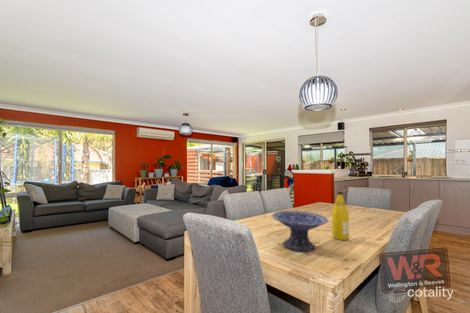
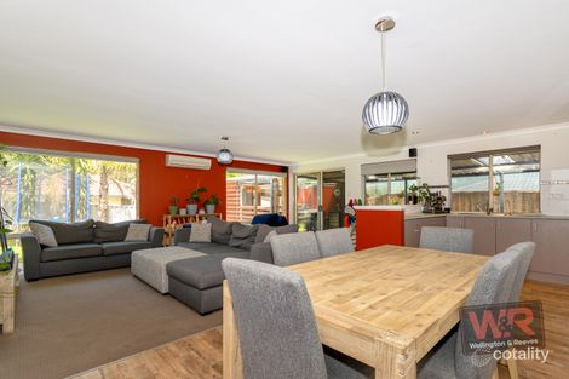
- bottle [331,191,350,241]
- decorative bowl [271,210,329,253]
